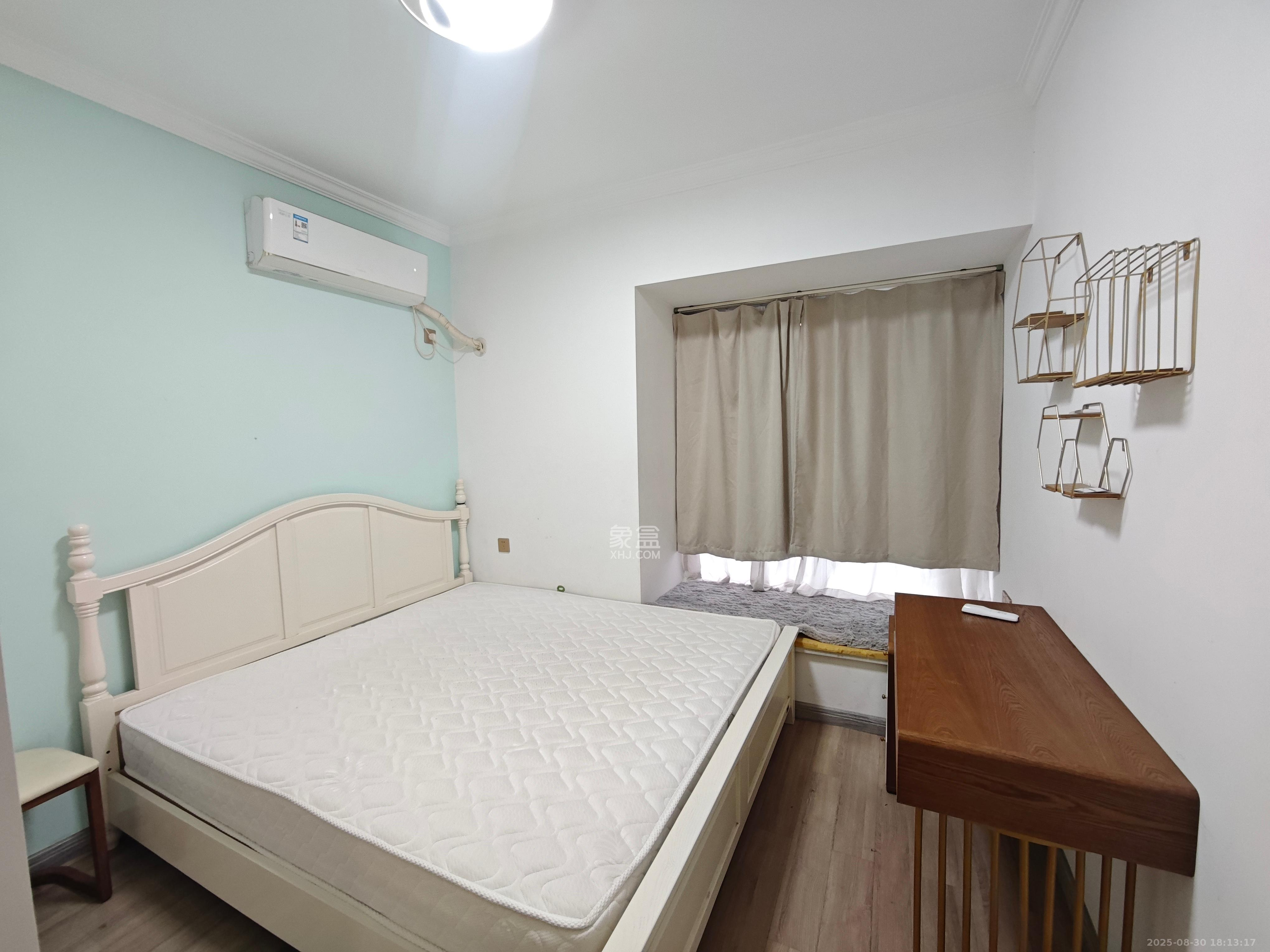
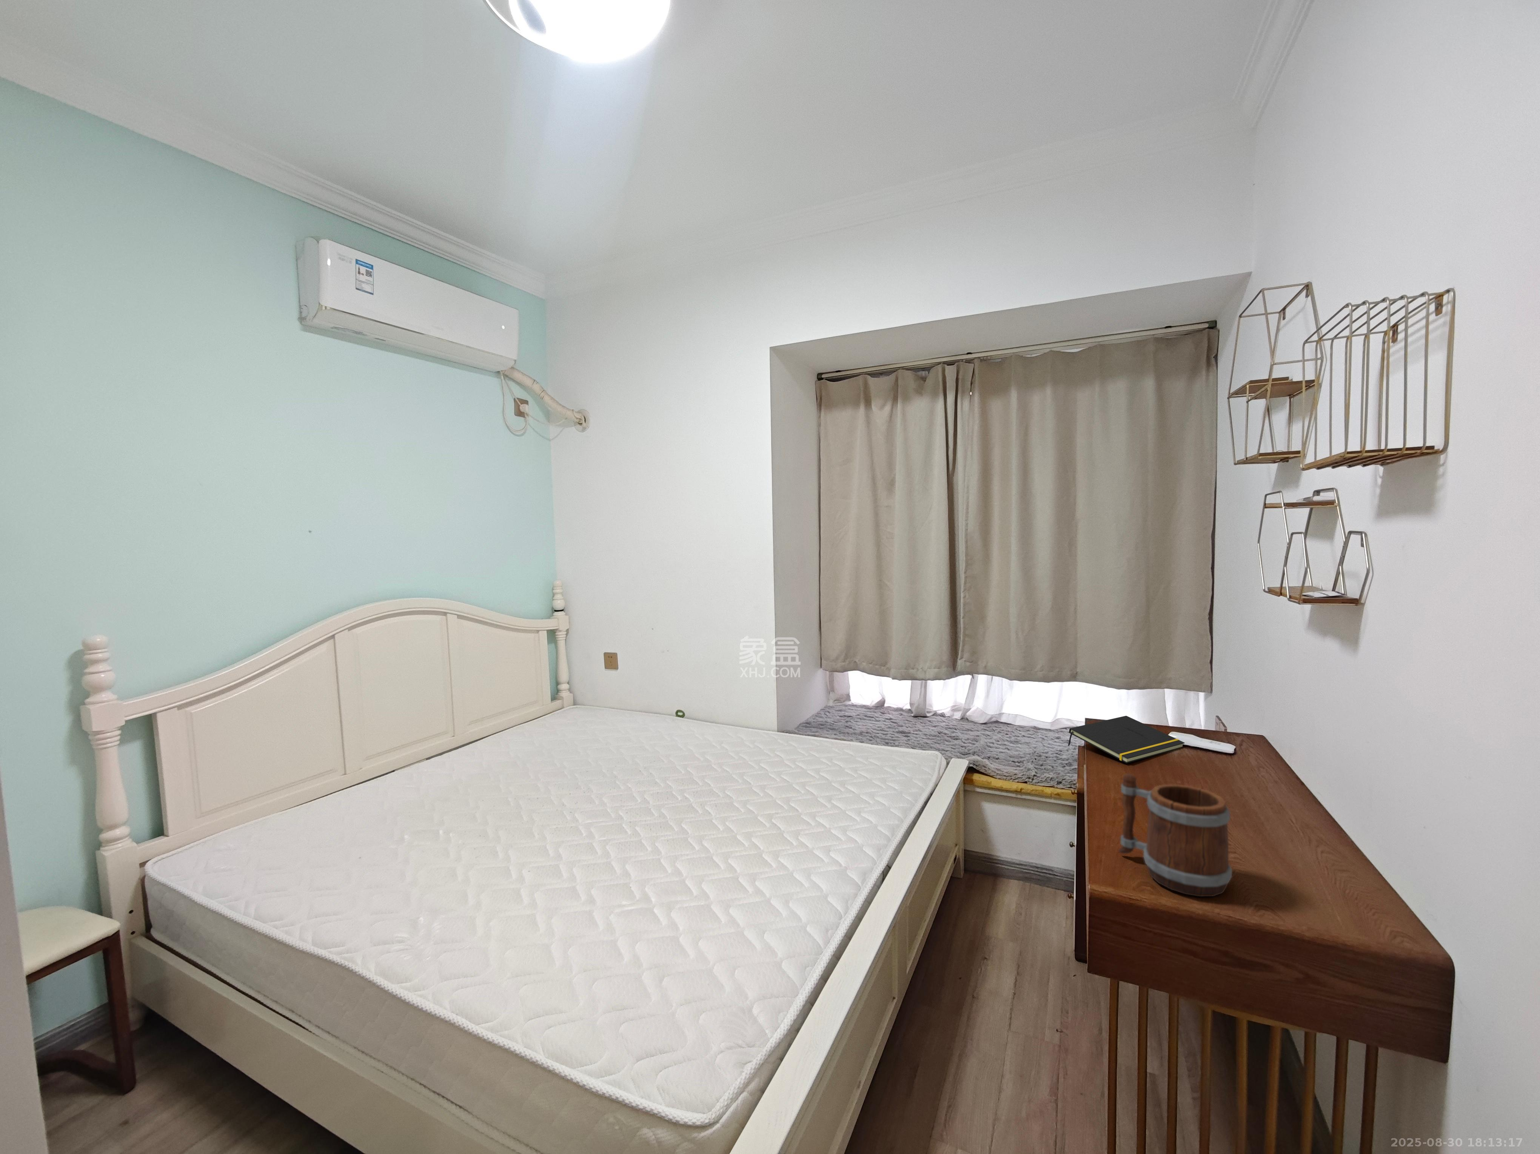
+ mug [1118,773,1232,897]
+ notepad [1067,715,1185,764]
